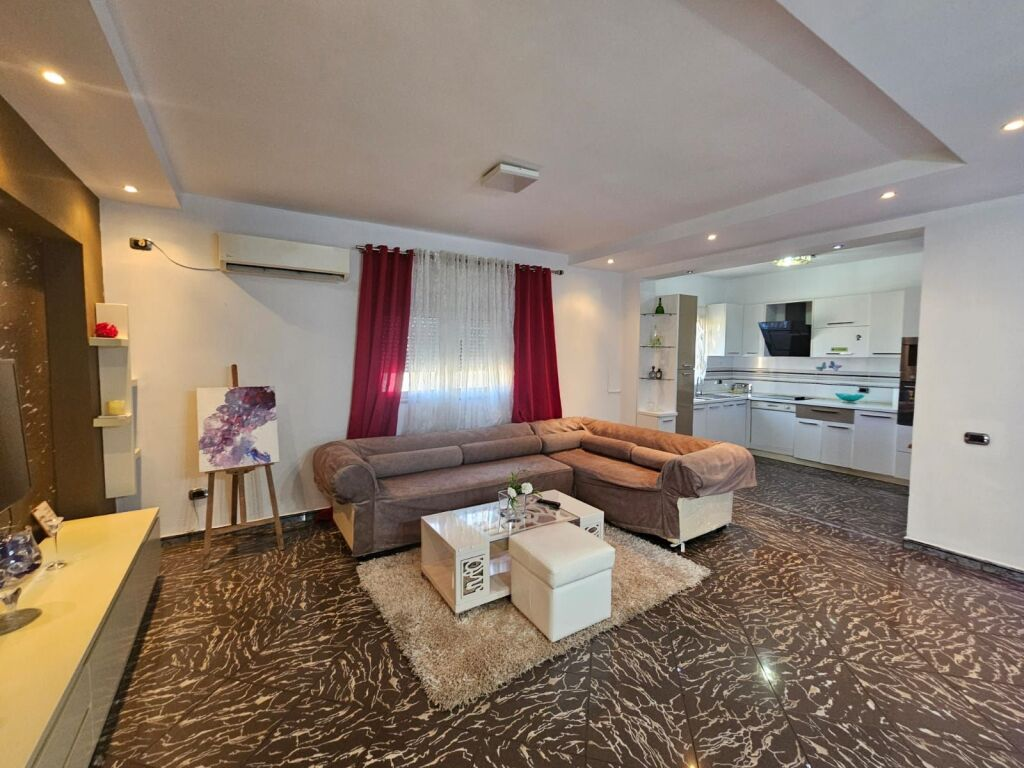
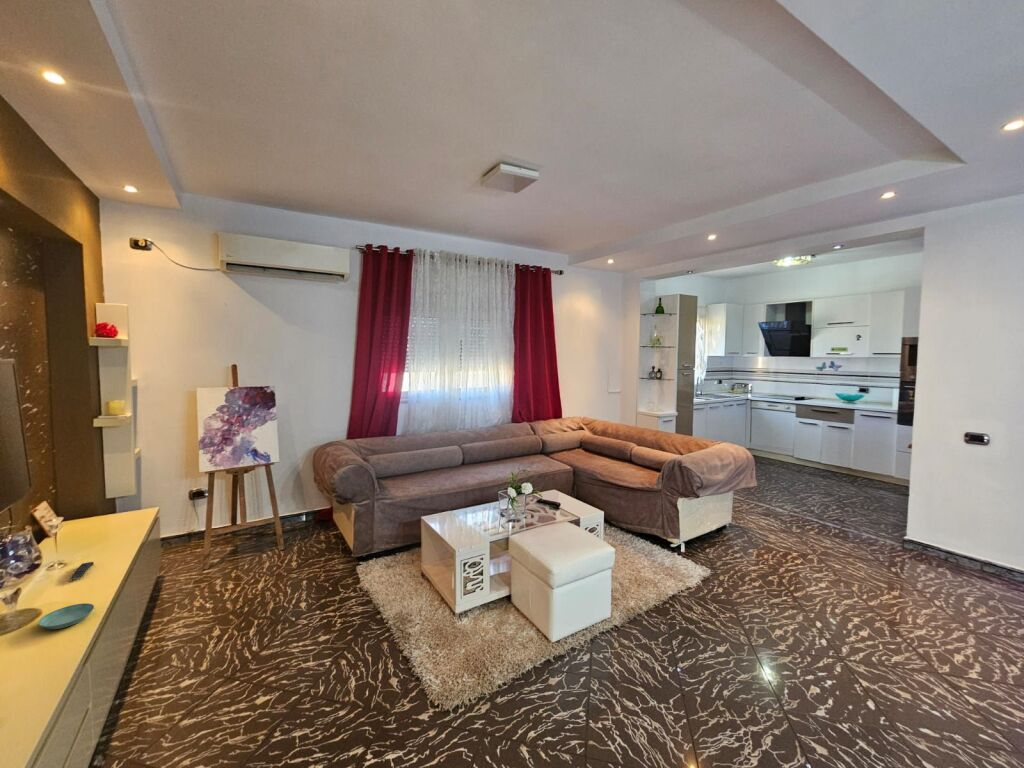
+ saucer [38,602,95,630]
+ remote control [70,561,95,581]
